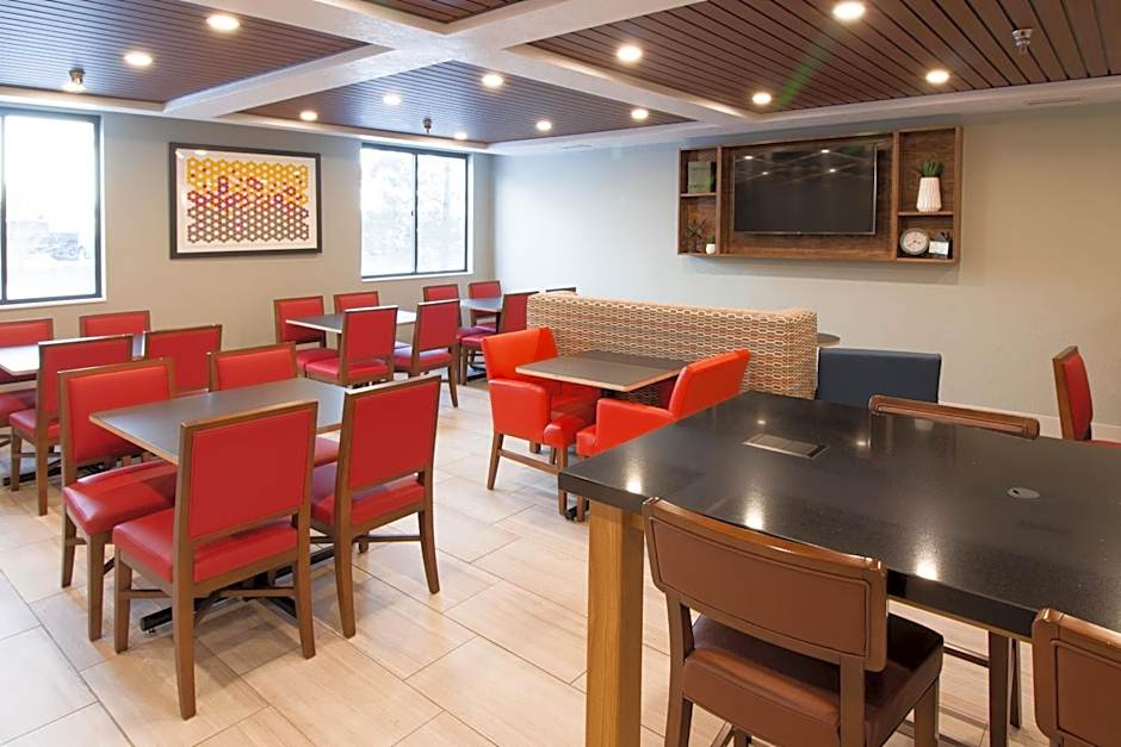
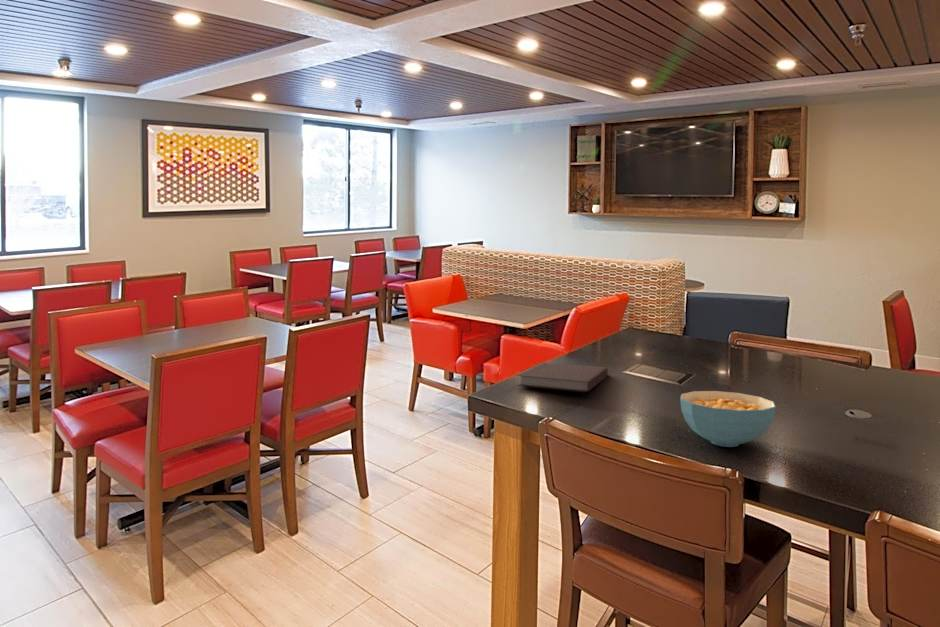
+ cereal bowl [679,390,777,448]
+ notebook [515,361,609,393]
